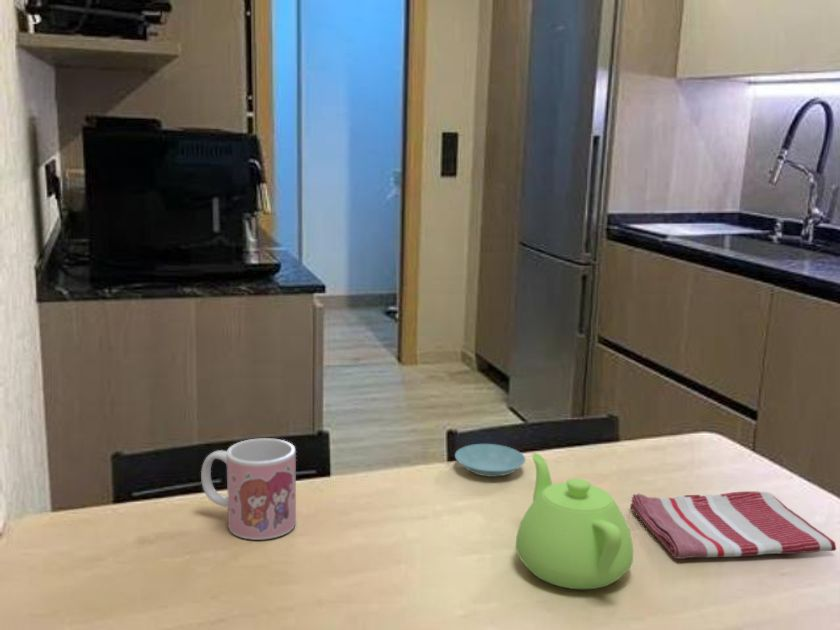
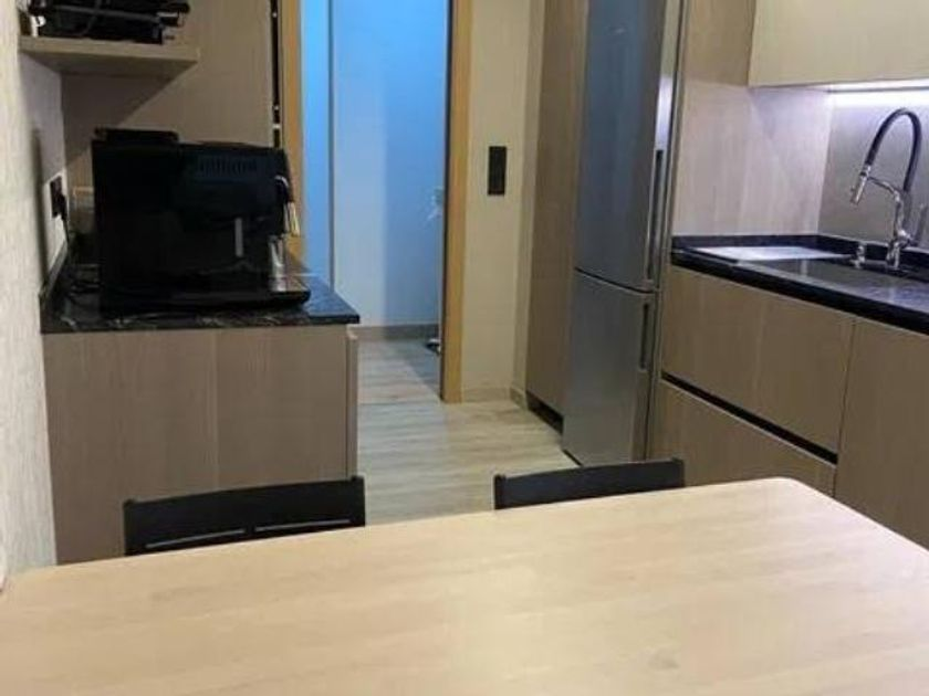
- dish towel [629,490,837,560]
- mug [200,437,297,541]
- teapot [515,452,634,590]
- saucer [454,443,527,478]
